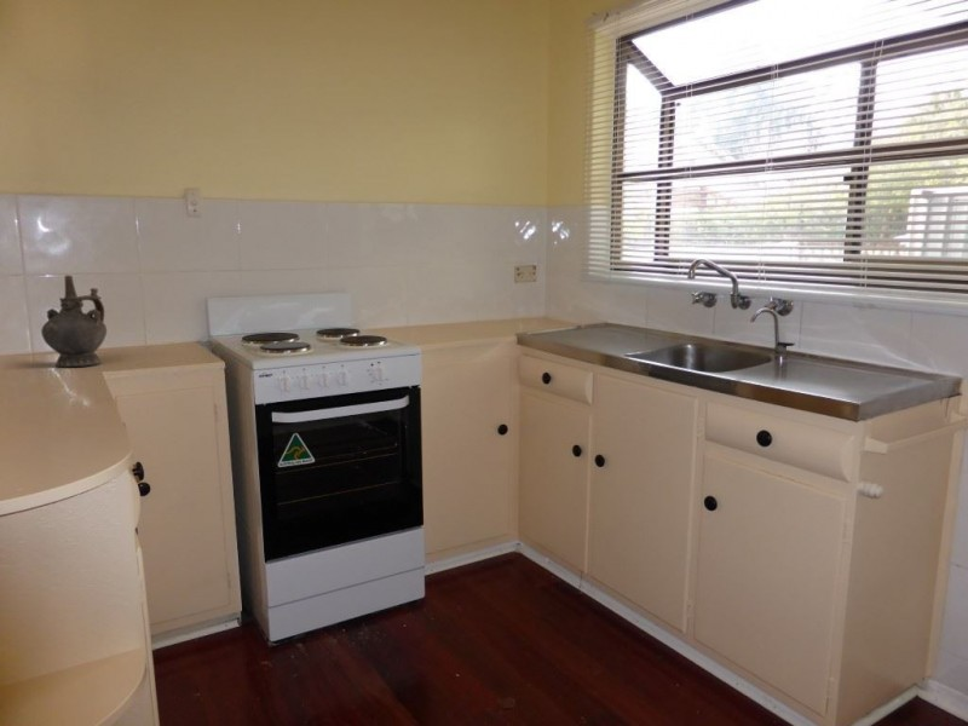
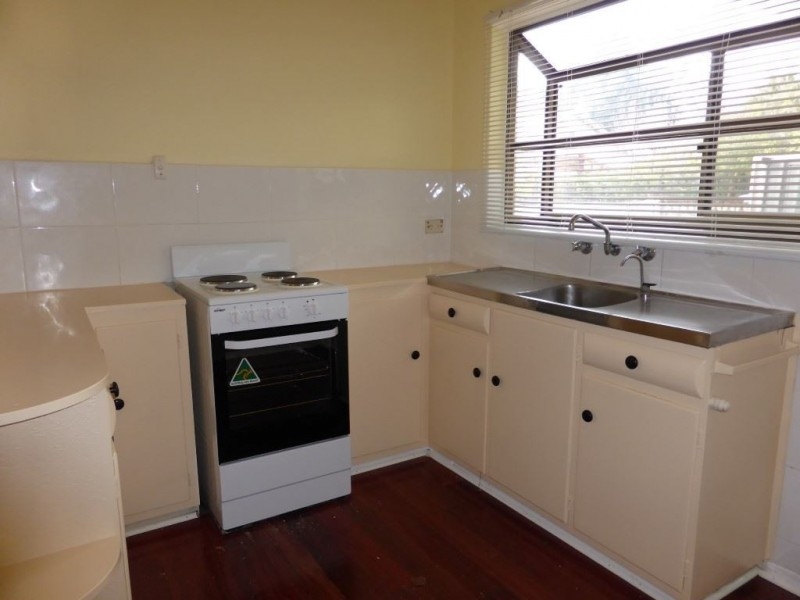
- ceremonial vessel [40,275,108,369]
